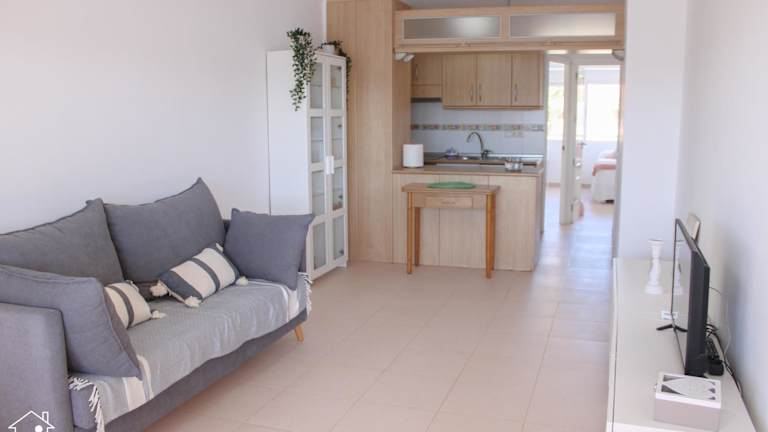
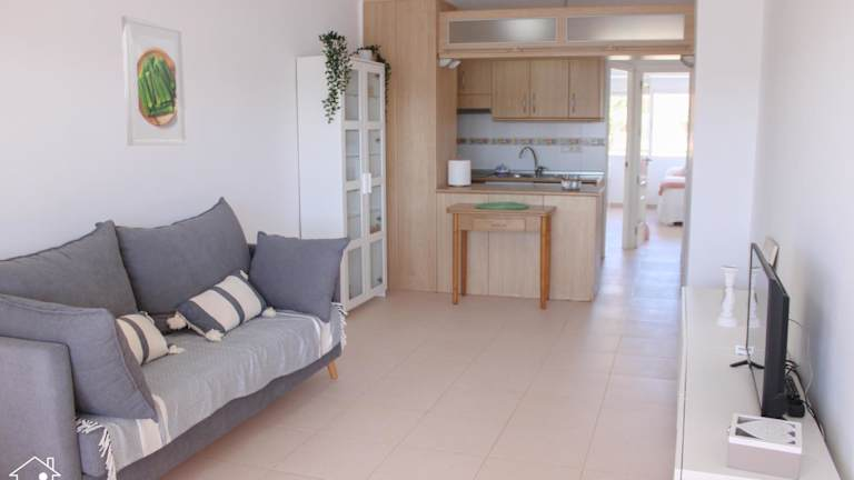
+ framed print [121,14,189,147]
